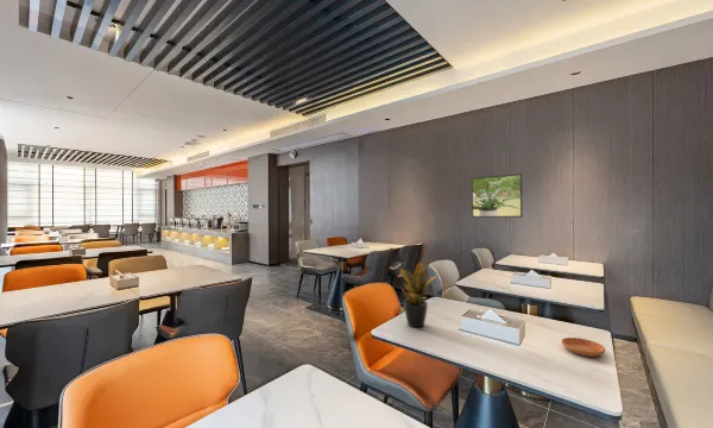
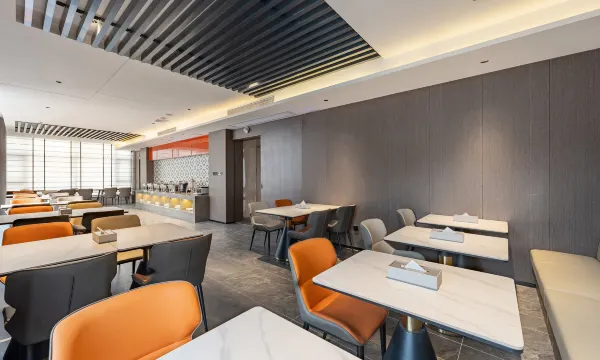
- saucer [561,336,606,358]
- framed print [471,172,523,219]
- potted plant [397,260,438,328]
